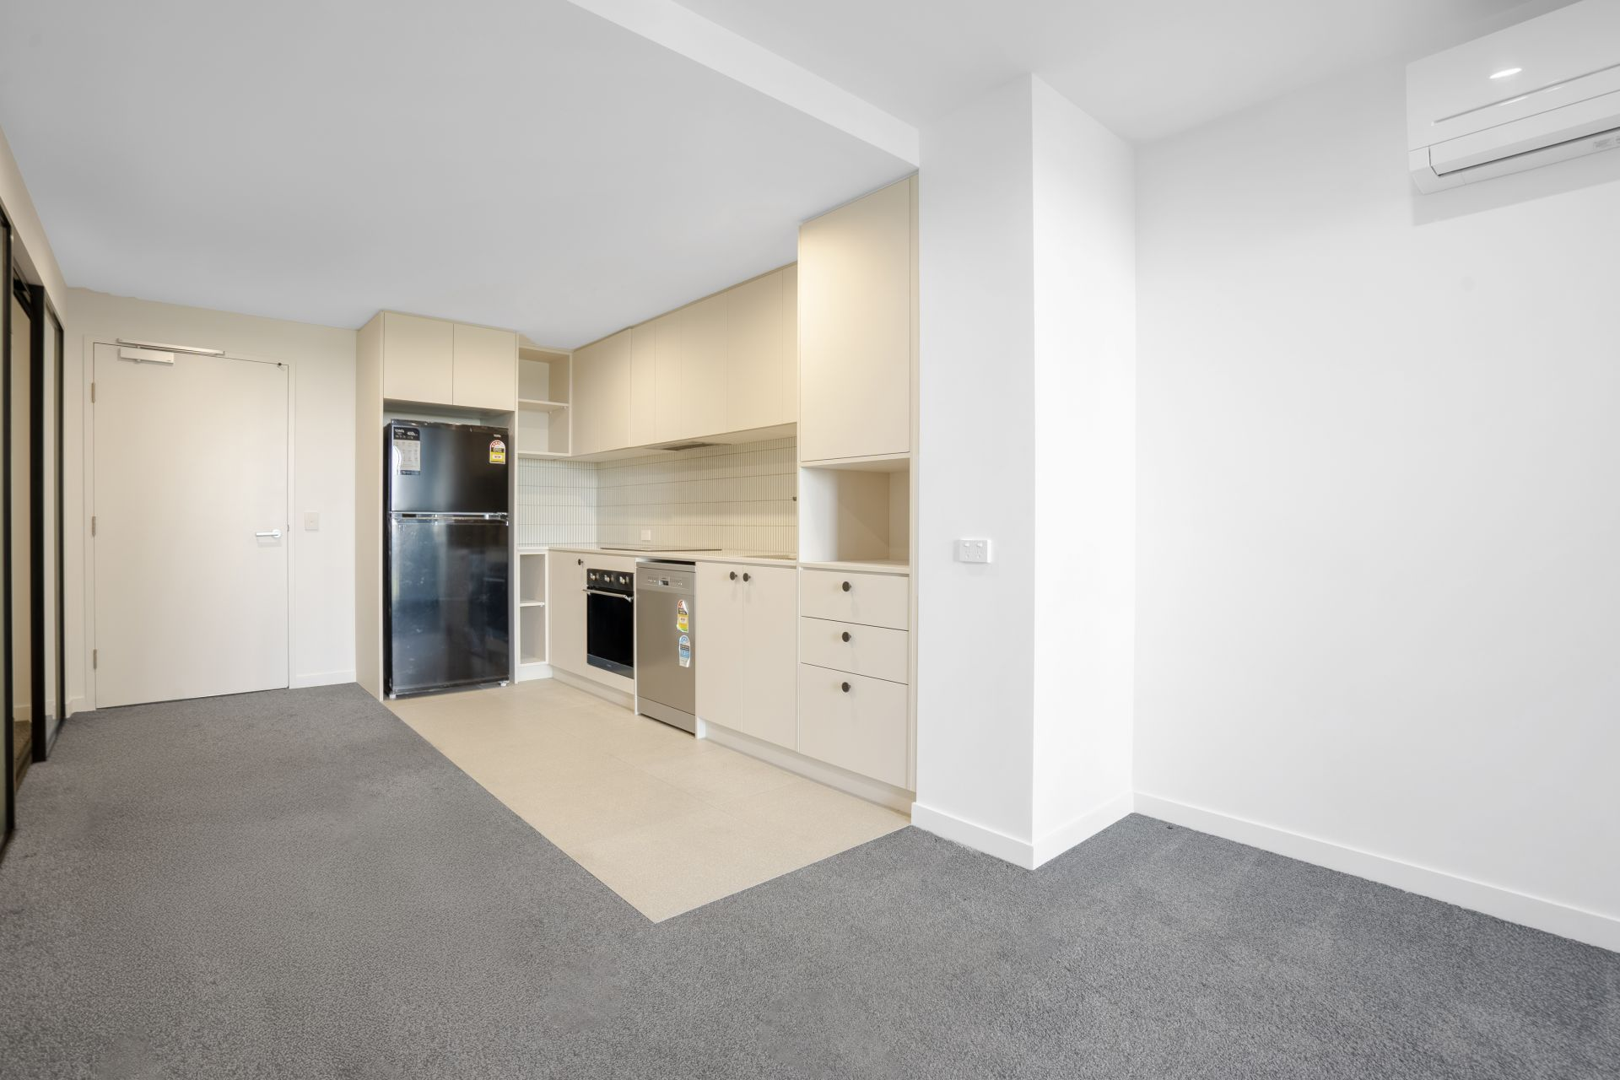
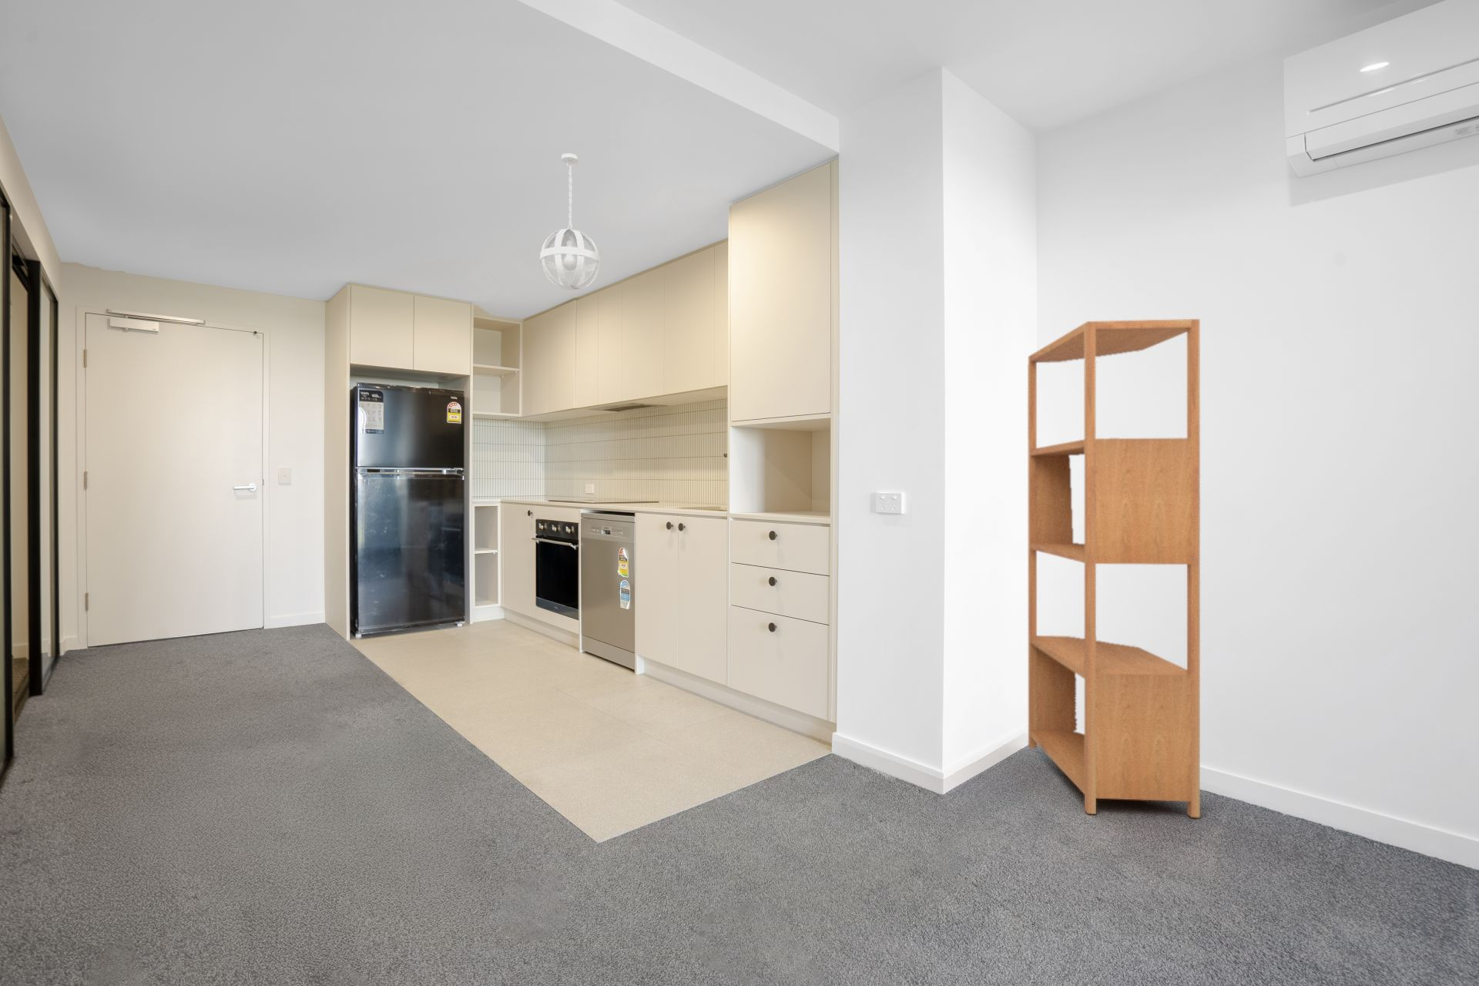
+ bookshelf [1027,318,1201,818]
+ pendant light [539,153,602,292]
